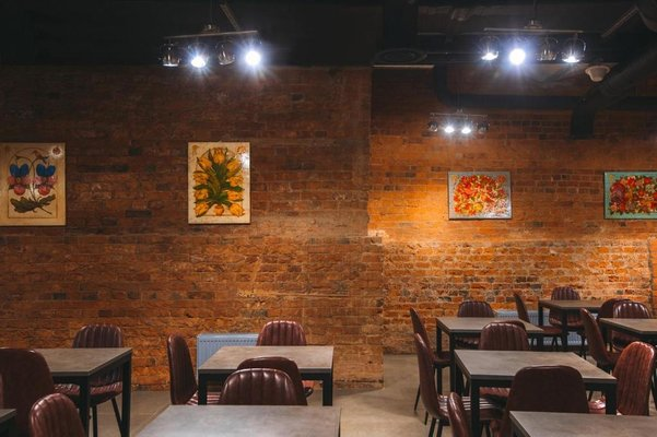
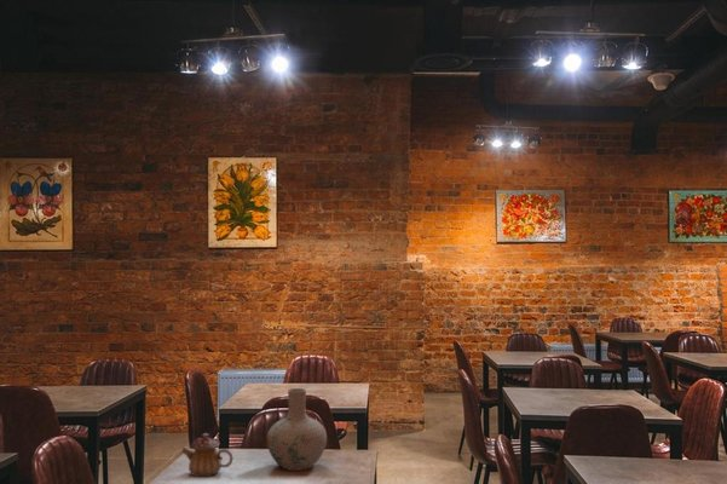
+ vase [266,387,328,472]
+ teapot [181,432,233,478]
